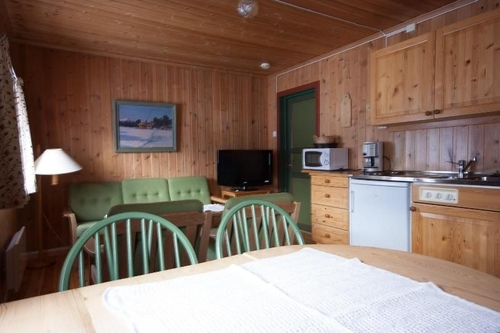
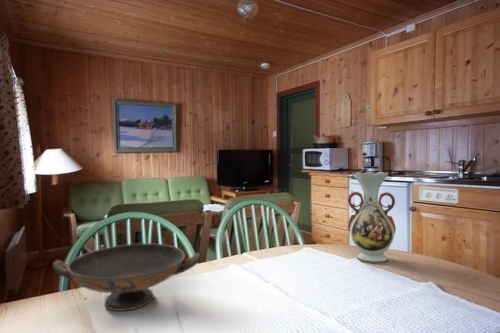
+ vase [347,171,397,265]
+ decorative bowl [51,242,202,312]
